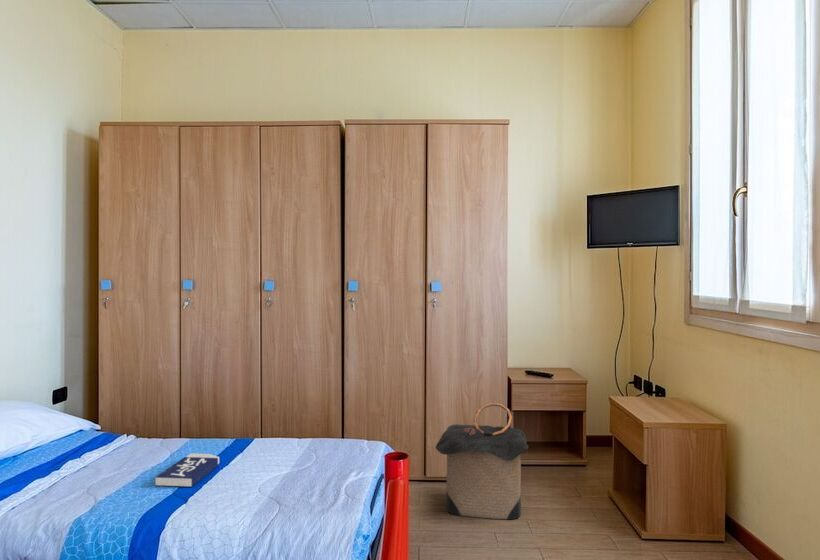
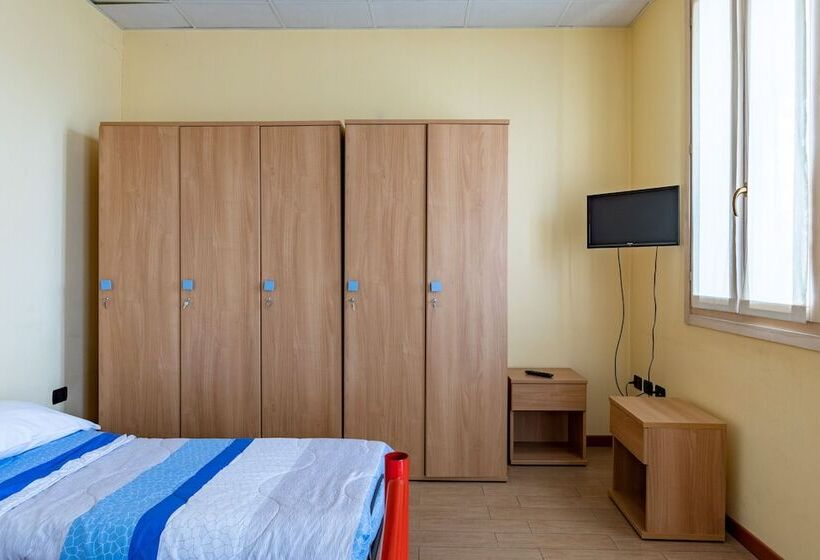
- laundry hamper [435,402,529,520]
- book [154,452,220,488]
